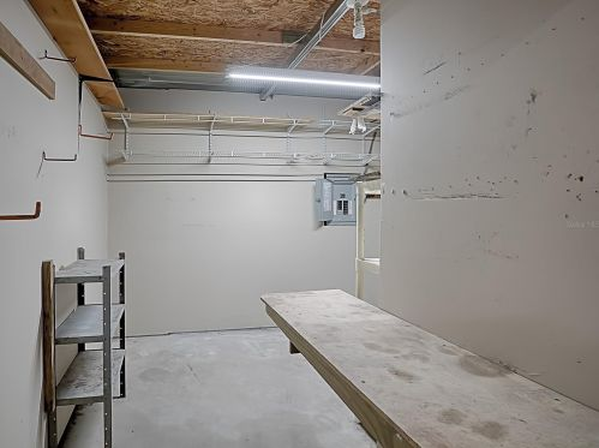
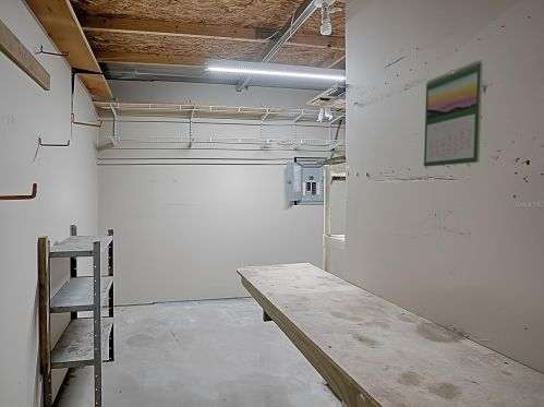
+ calendar [423,59,484,168]
